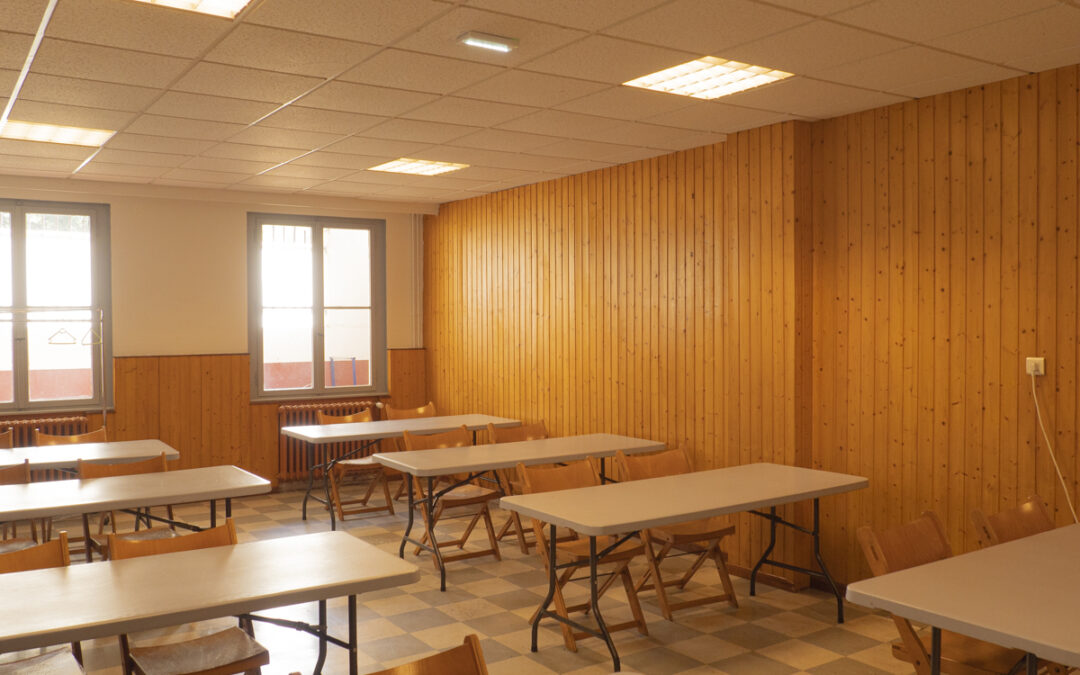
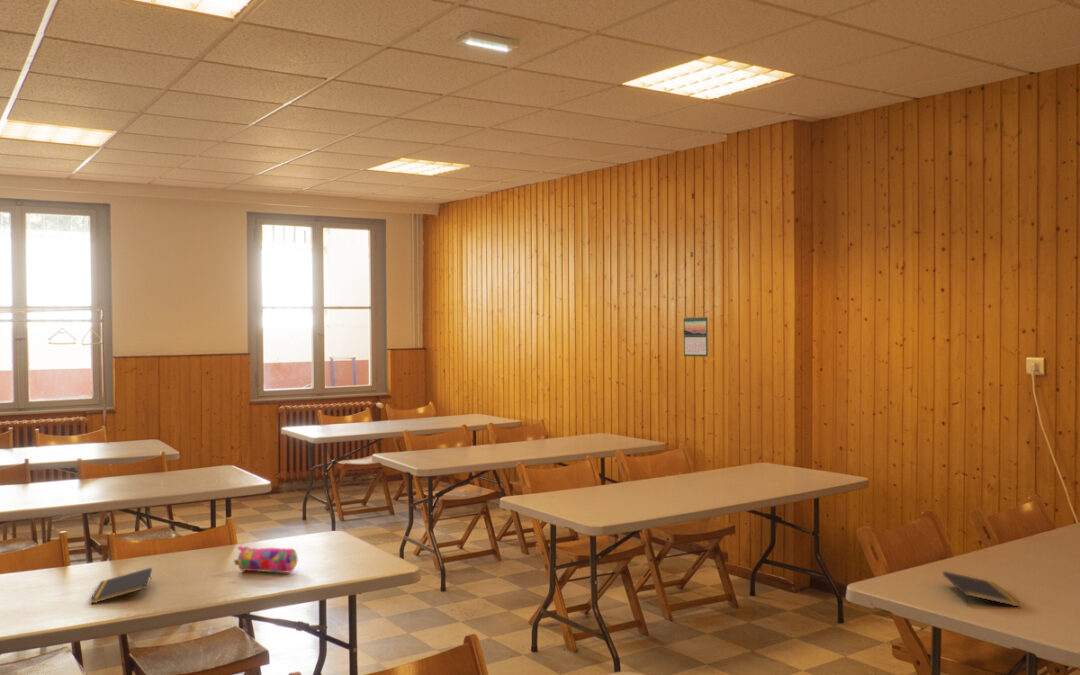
+ calendar [683,315,709,358]
+ pencil case [233,545,298,574]
+ notepad [89,567,153,605]
+ notepad [942,570,1020,608]
